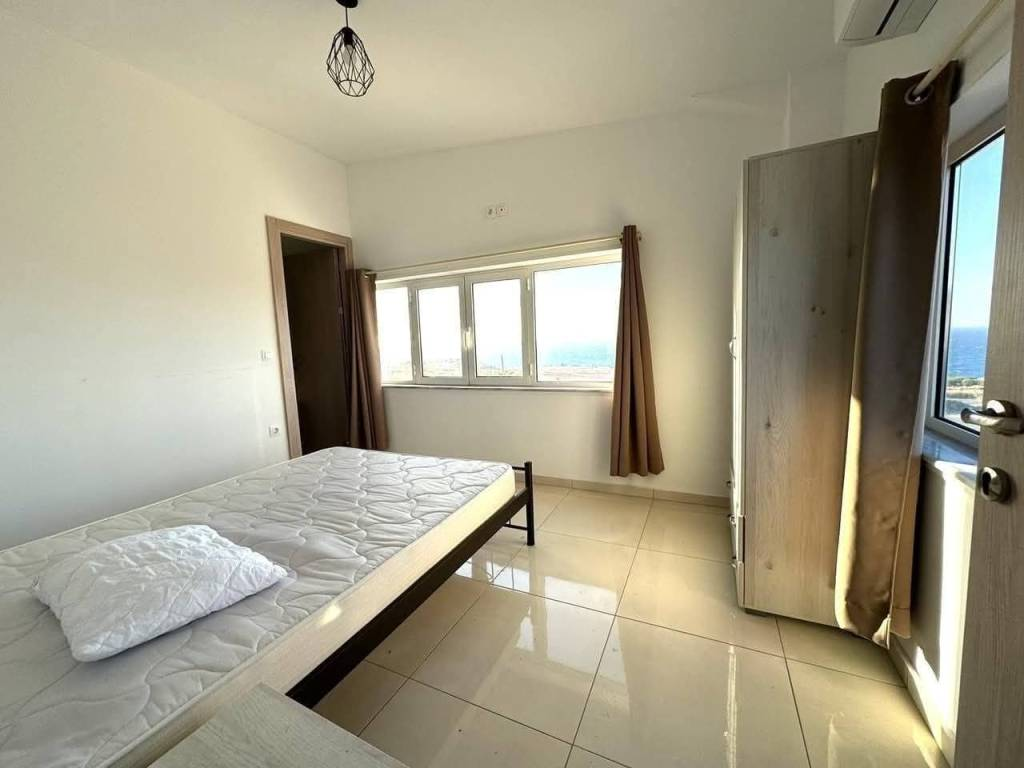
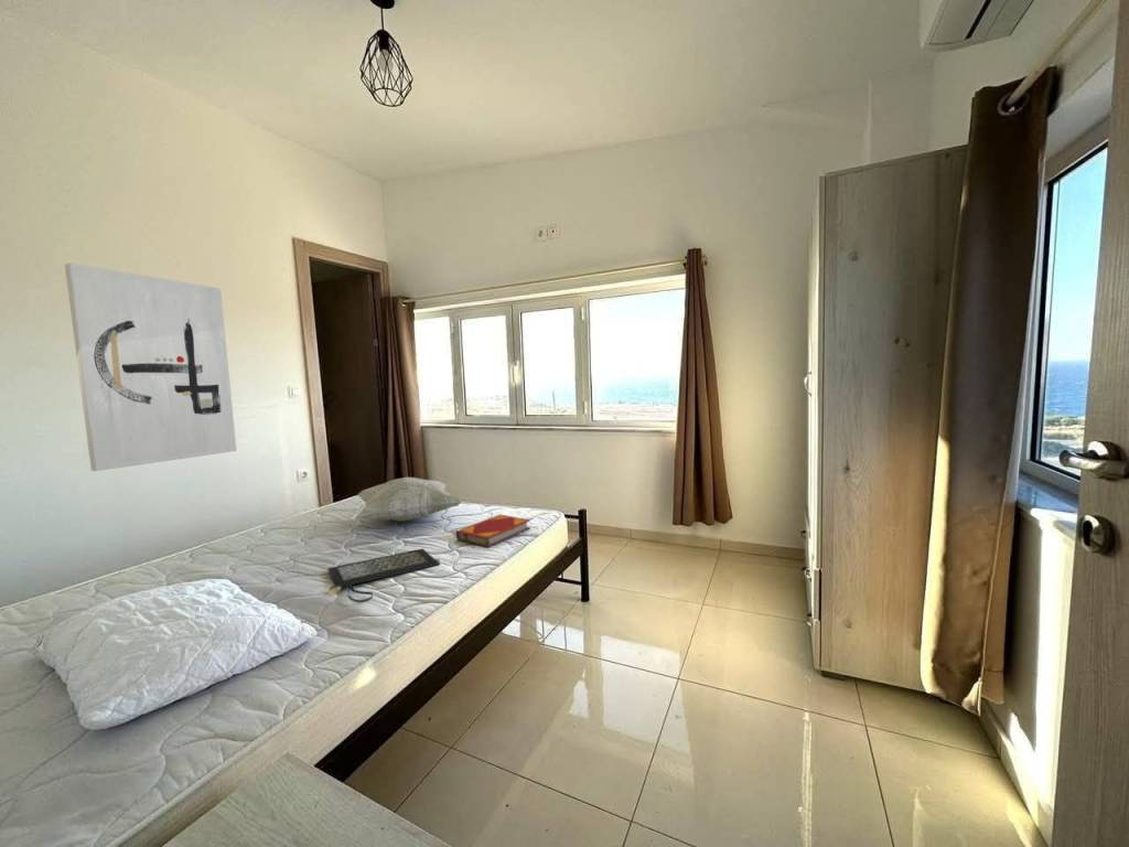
+ hardback book [455,513,531,548]
+ clutch bag [326,547,441,603]
+ decorative pillow [356,476,463,523]
+ wall art [64,262,237,472]
